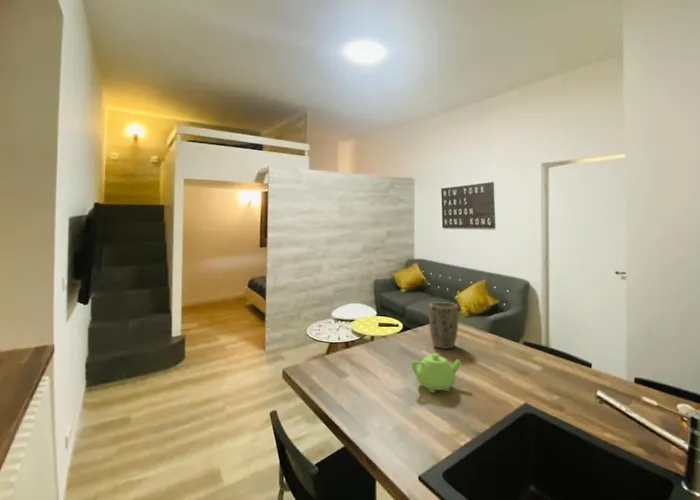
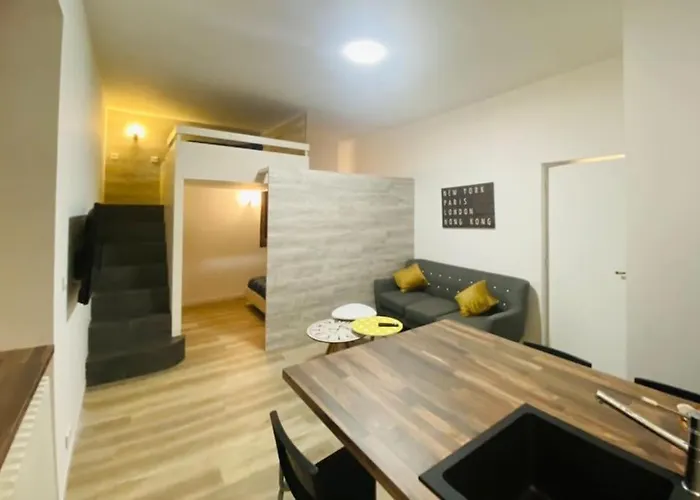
- plant pot [428,302,459,350]
- teapot [410,353,463,394]
